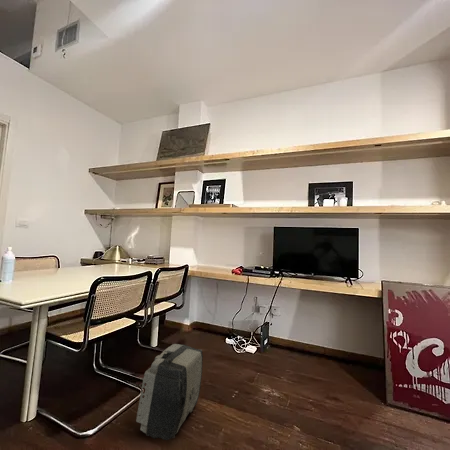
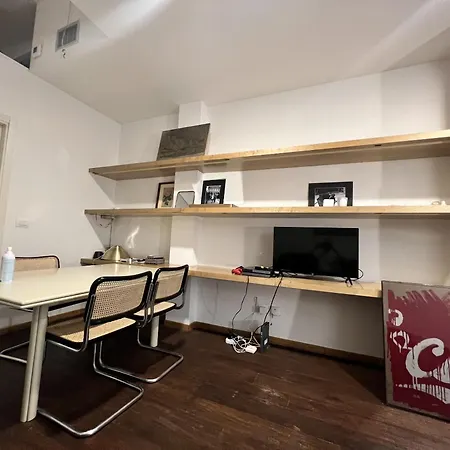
- pouch [135,343,204,441]
